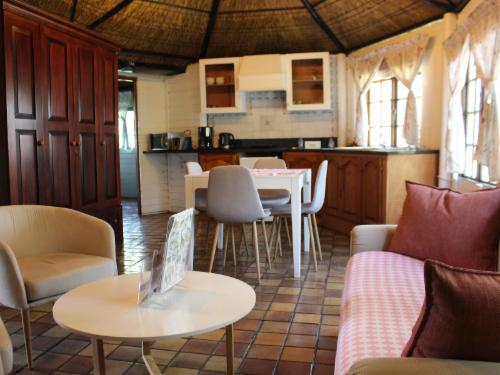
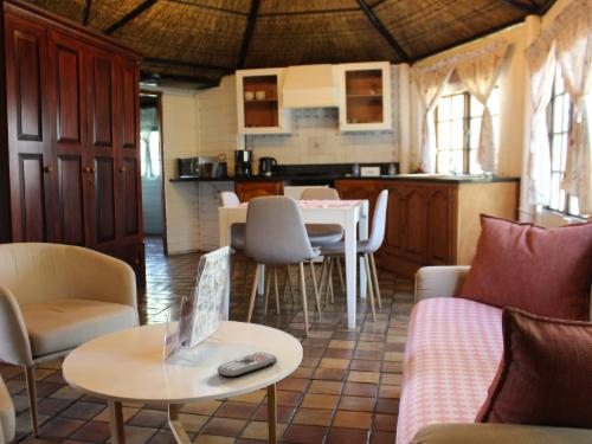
+ remote control [217,350,278,378]
